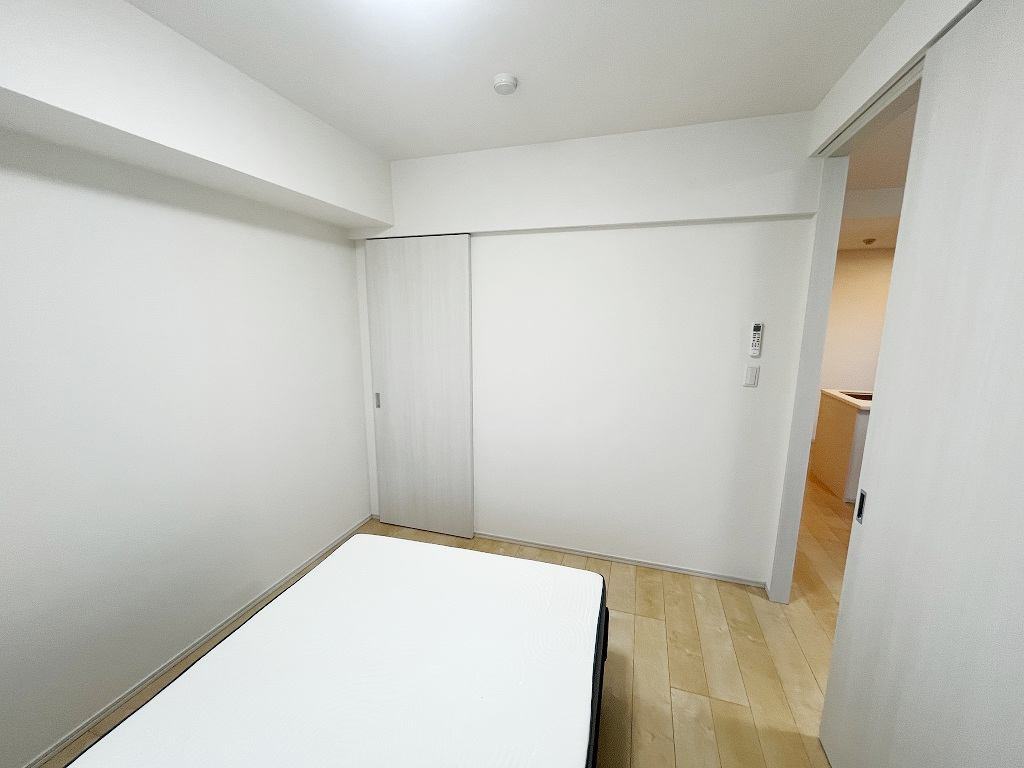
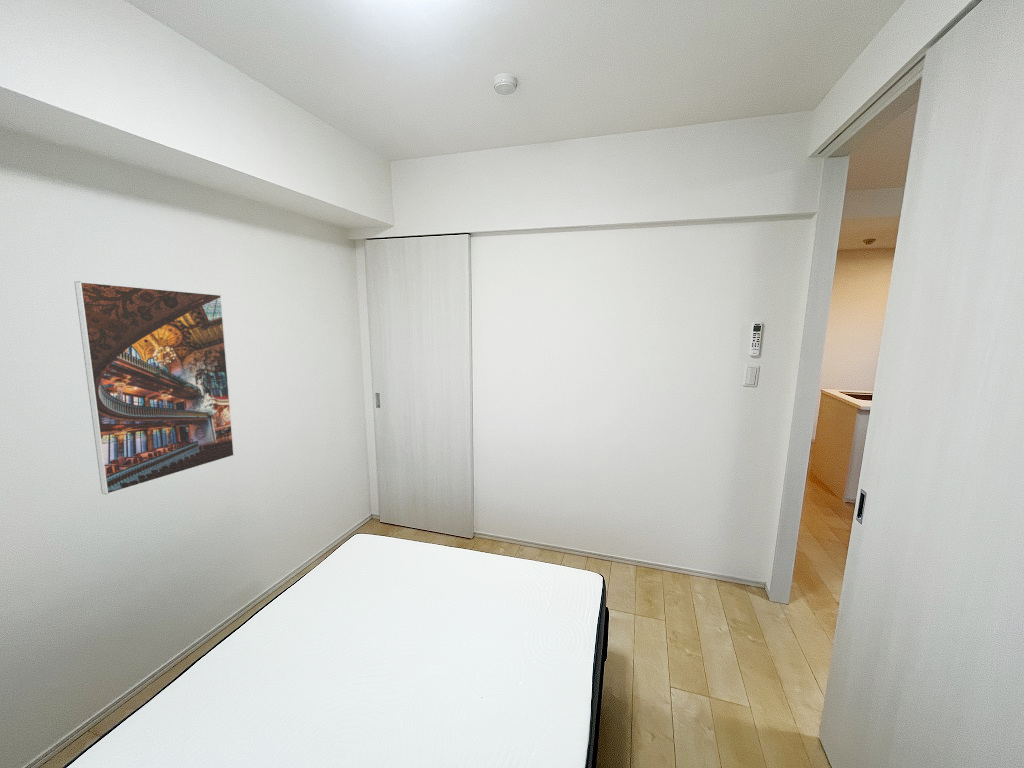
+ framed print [73,280,235,495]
